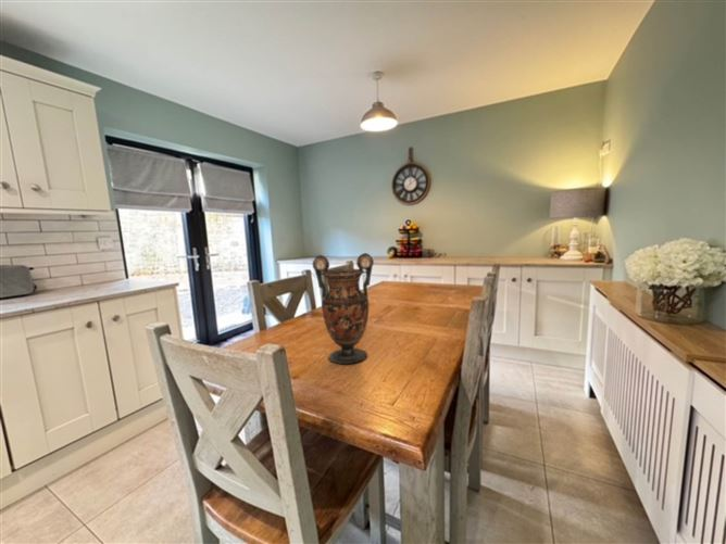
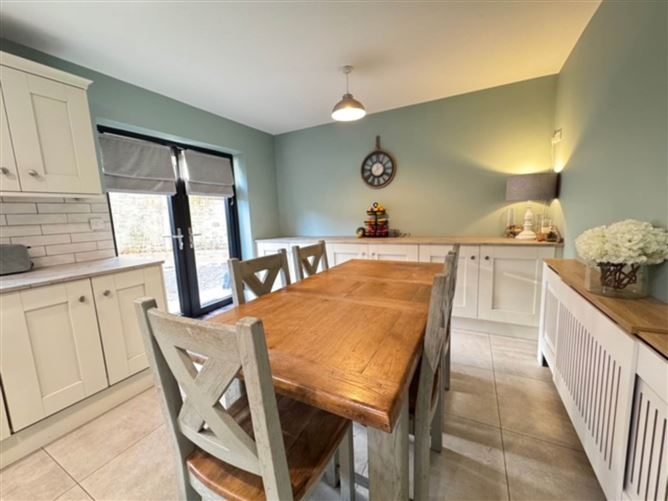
- vase [312,252,375,365]
